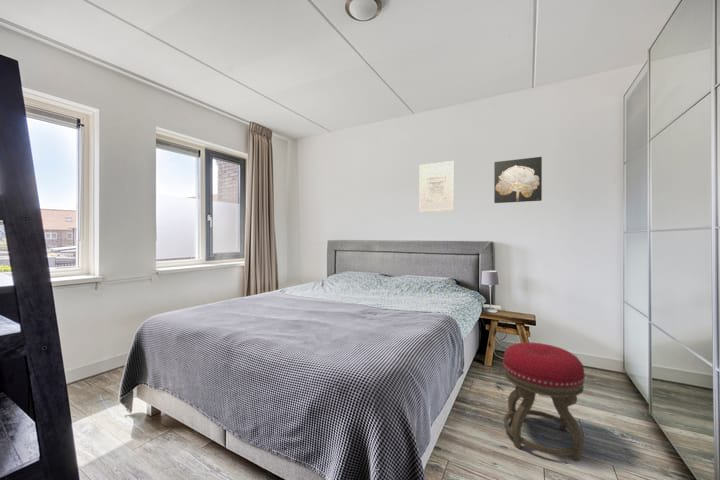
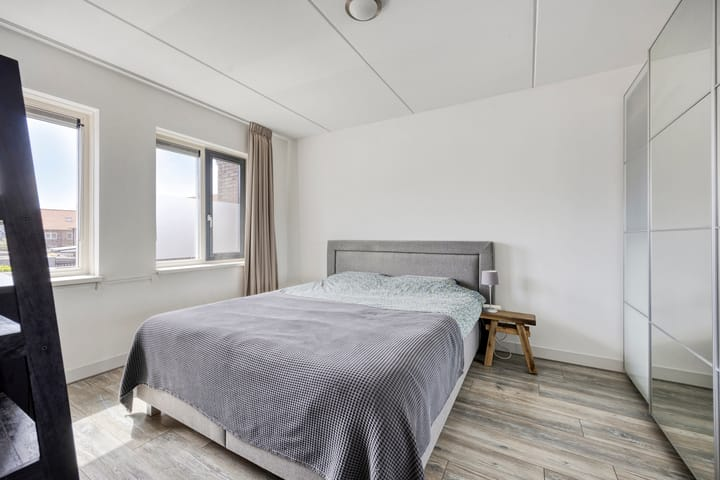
- stool [502,341,586,462]
- wall art [419,160,455,213]
- wall art [493,156,543,204]
